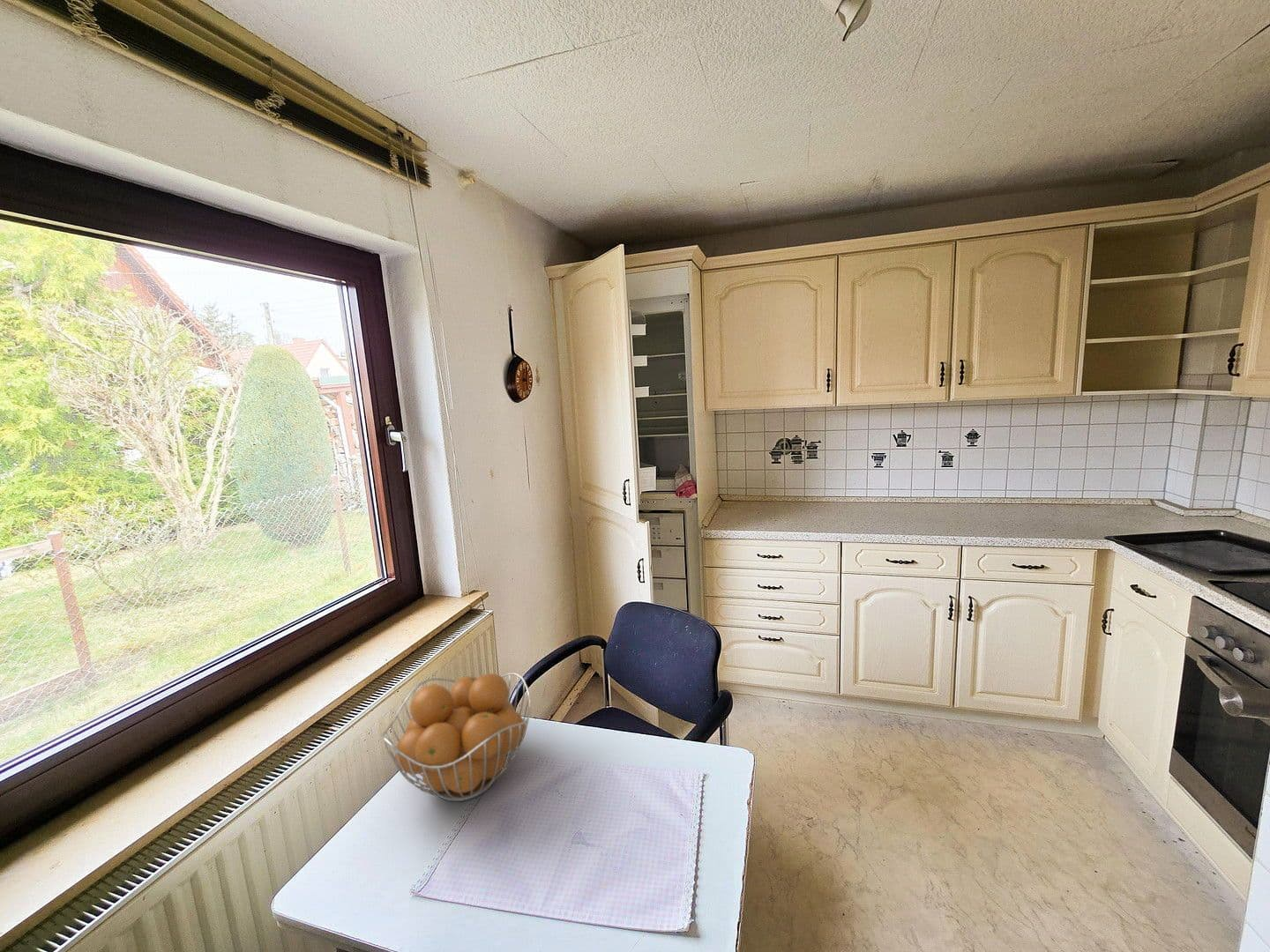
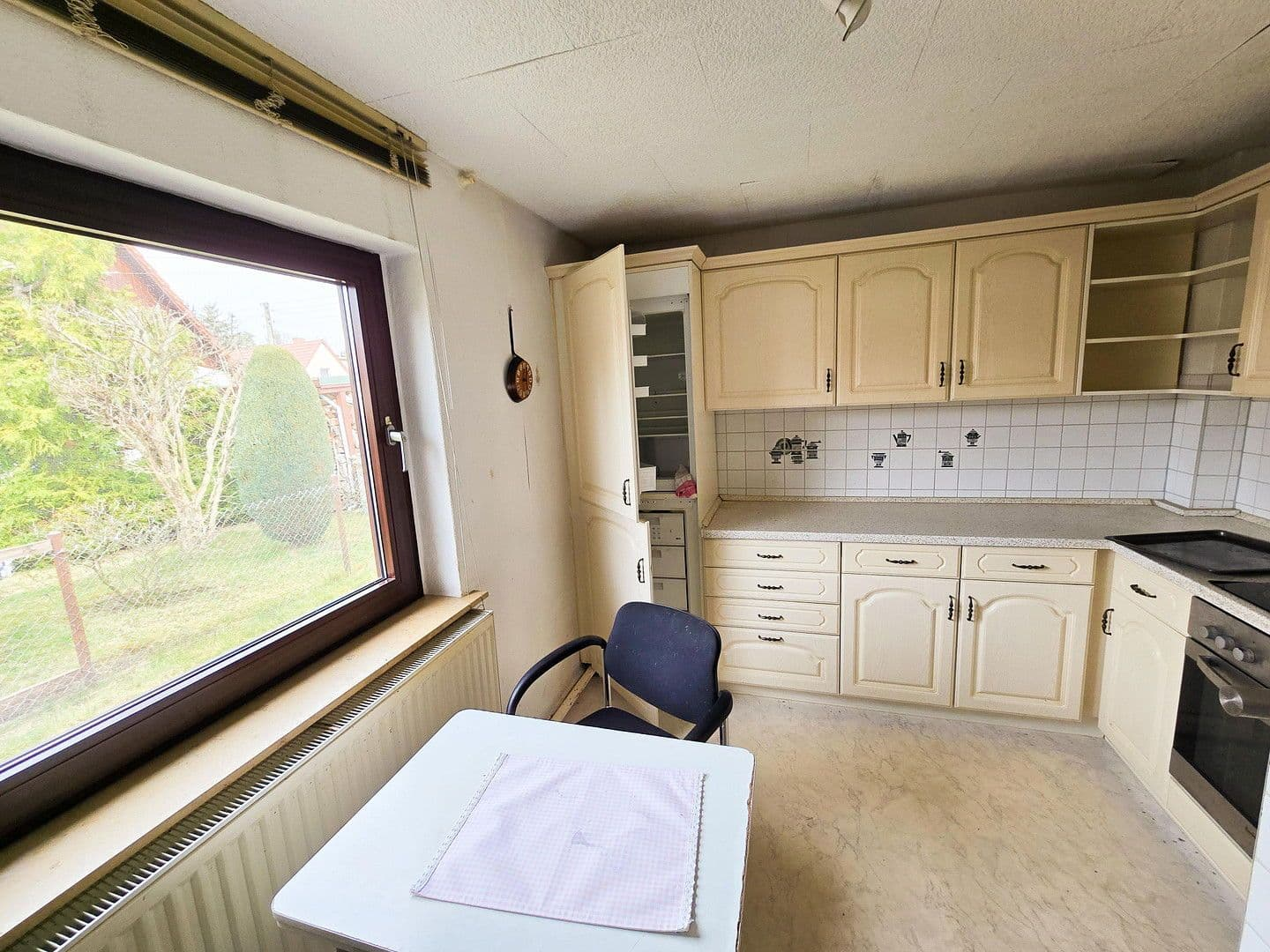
- fruit basket [380,672,532,802]
